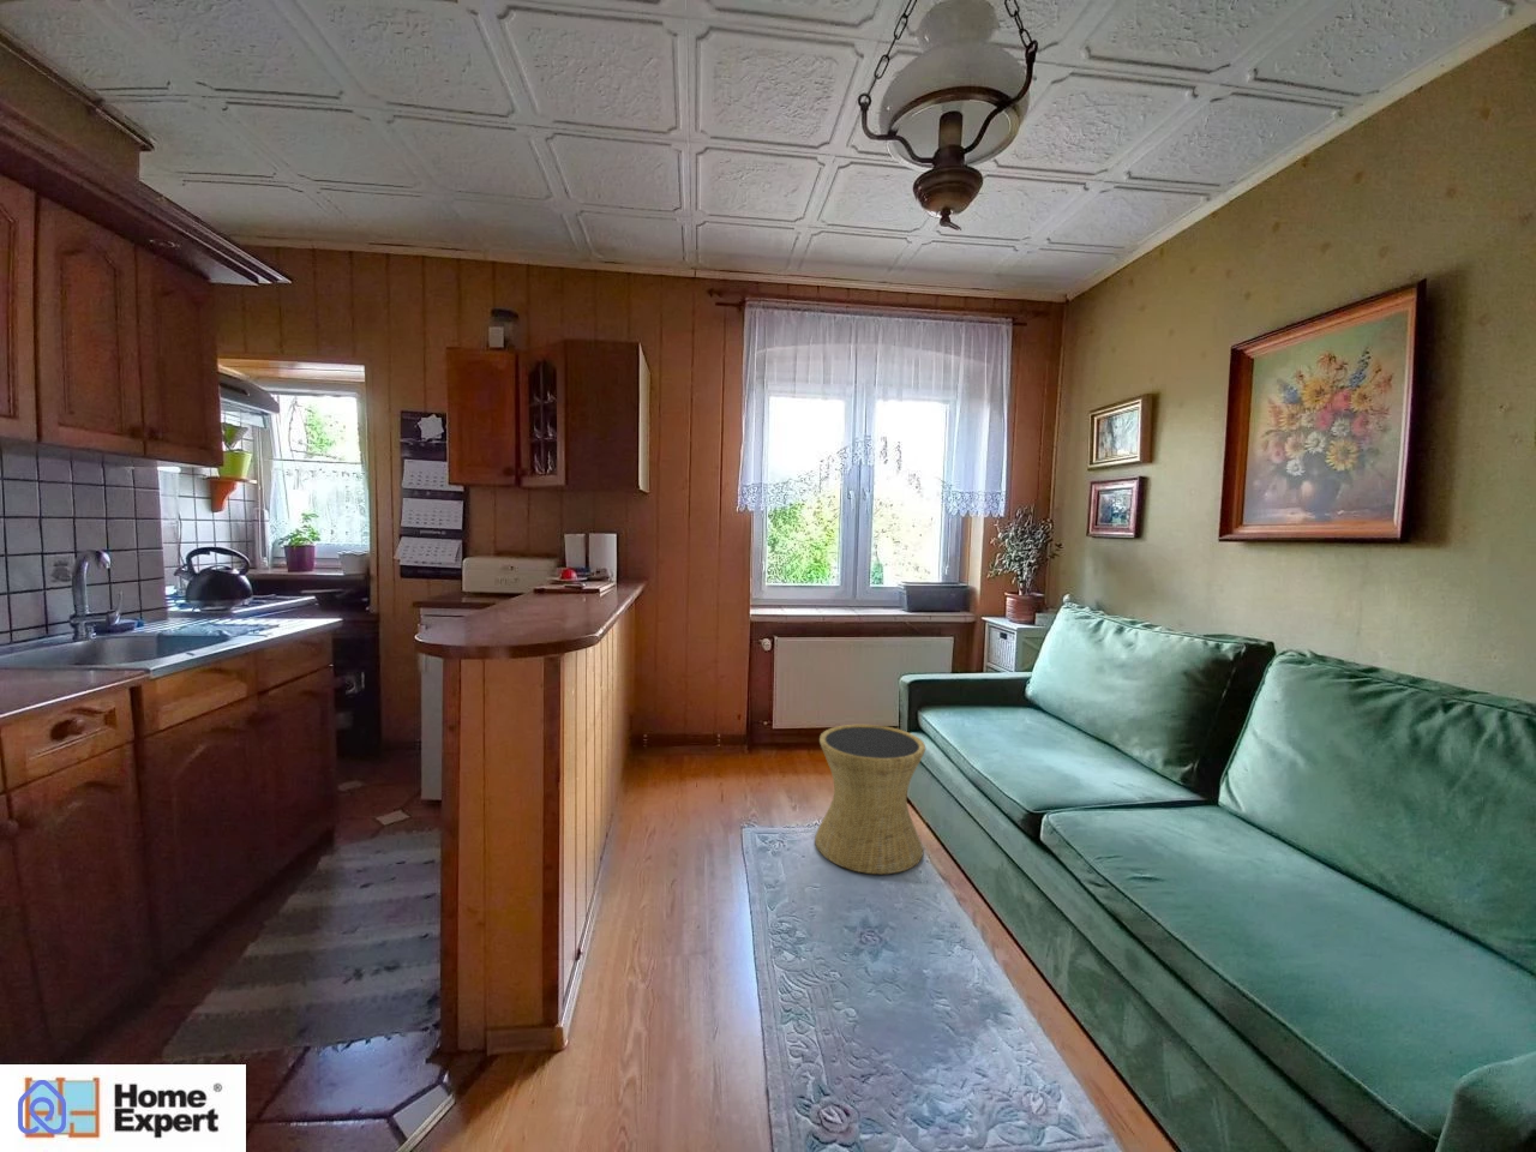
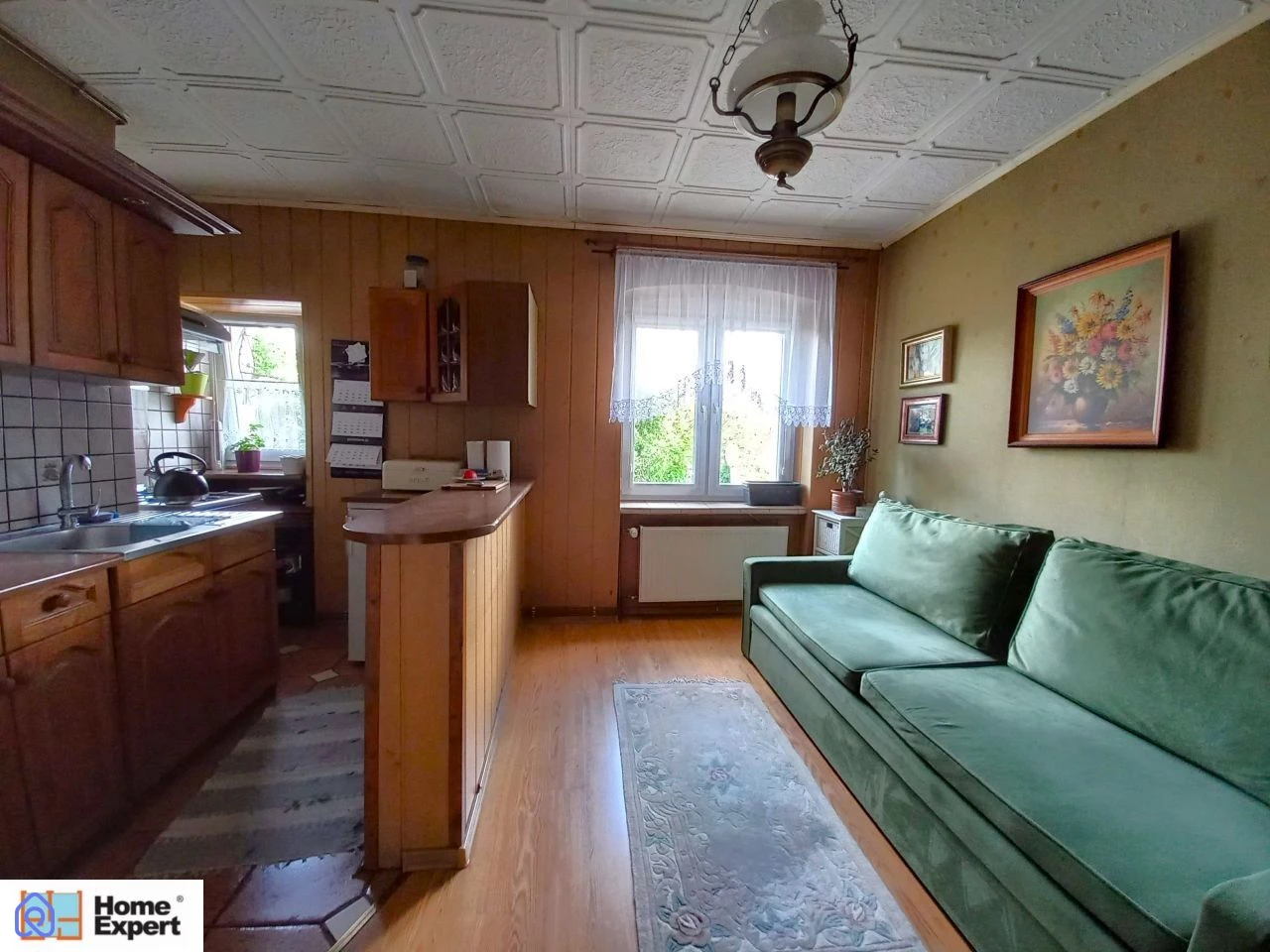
- side table [814,724,926,875]
